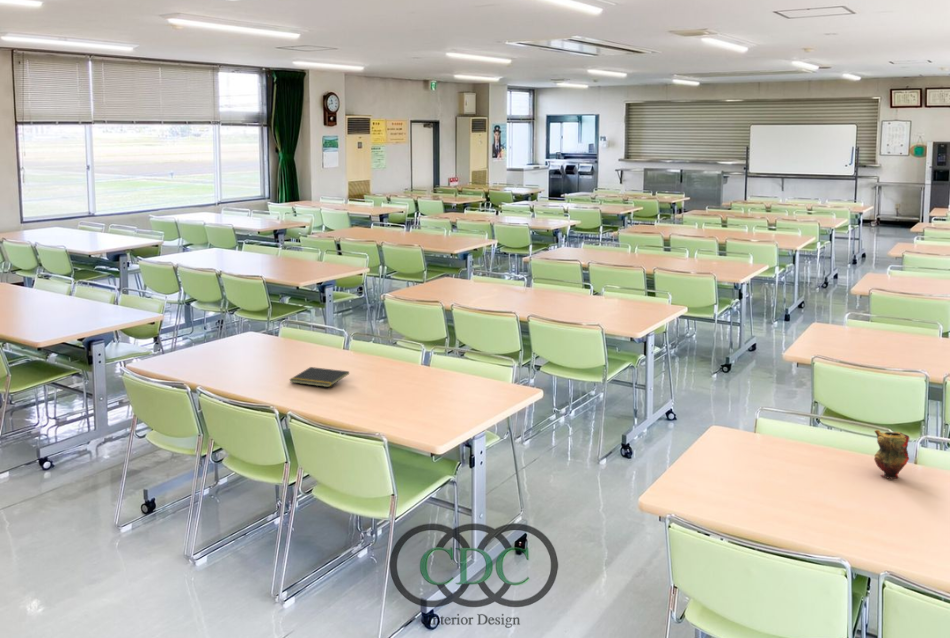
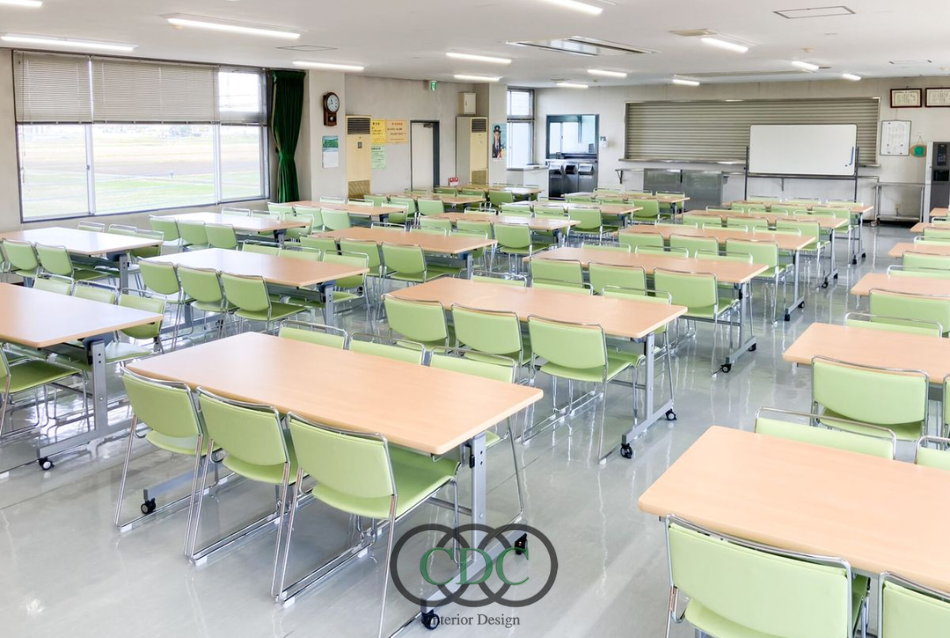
- teapot [873,429,911,480]
- notepad [288,366,350,388]
